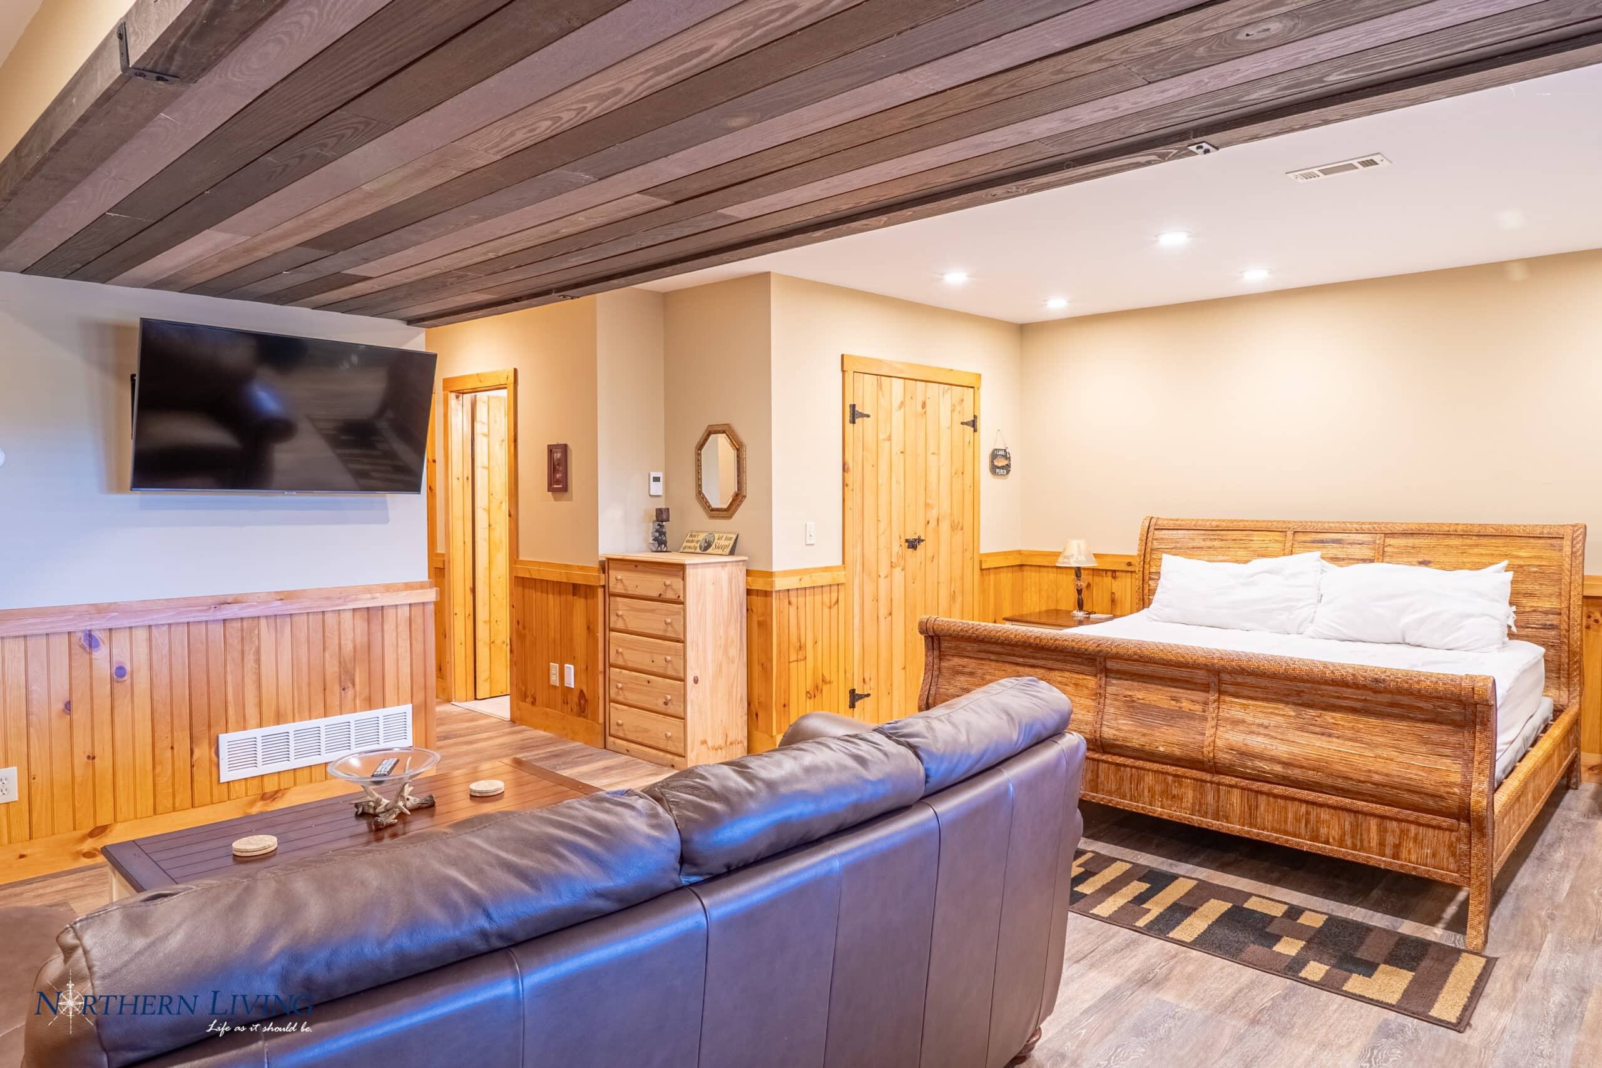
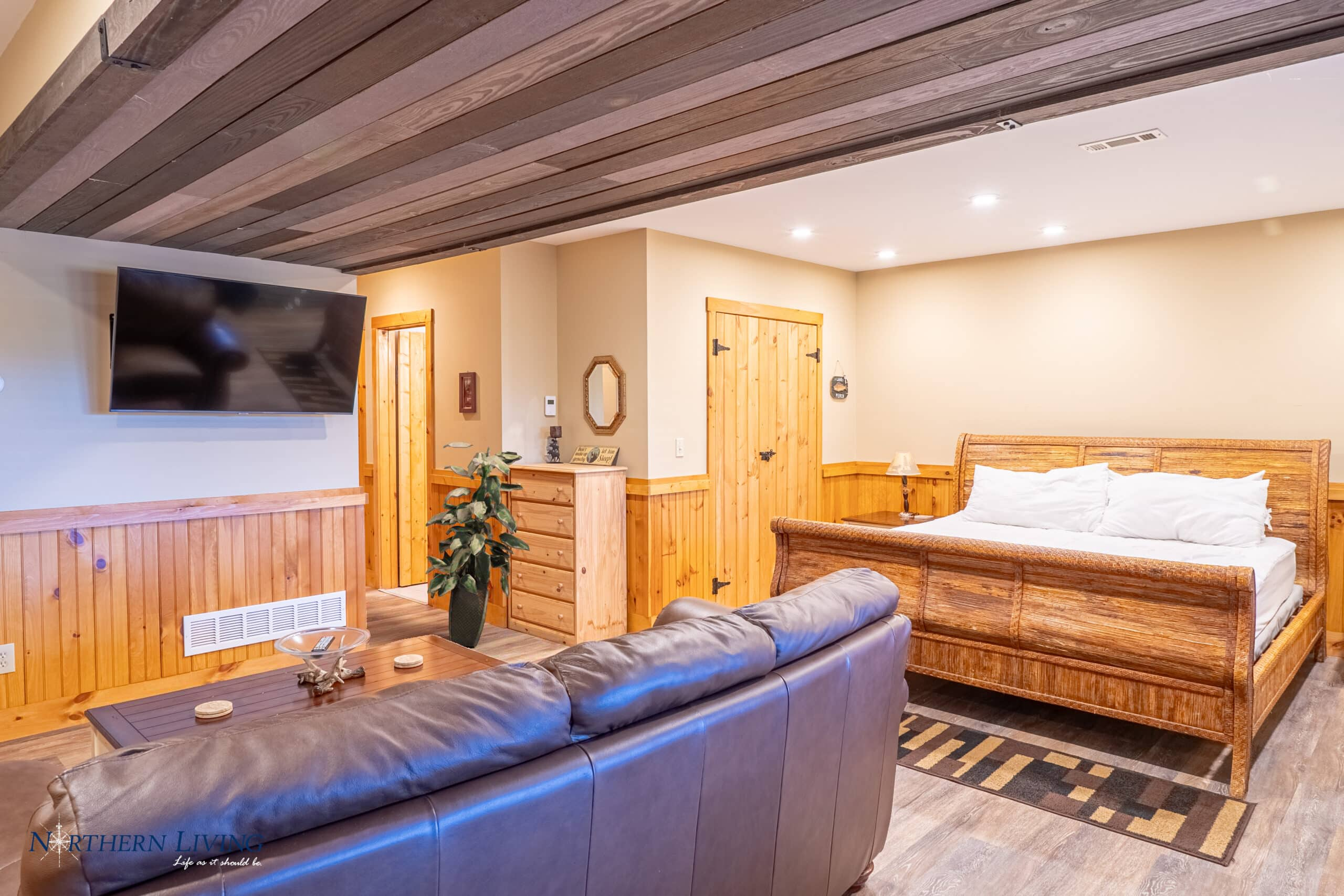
+ indoor plant [425,441,531,647]
